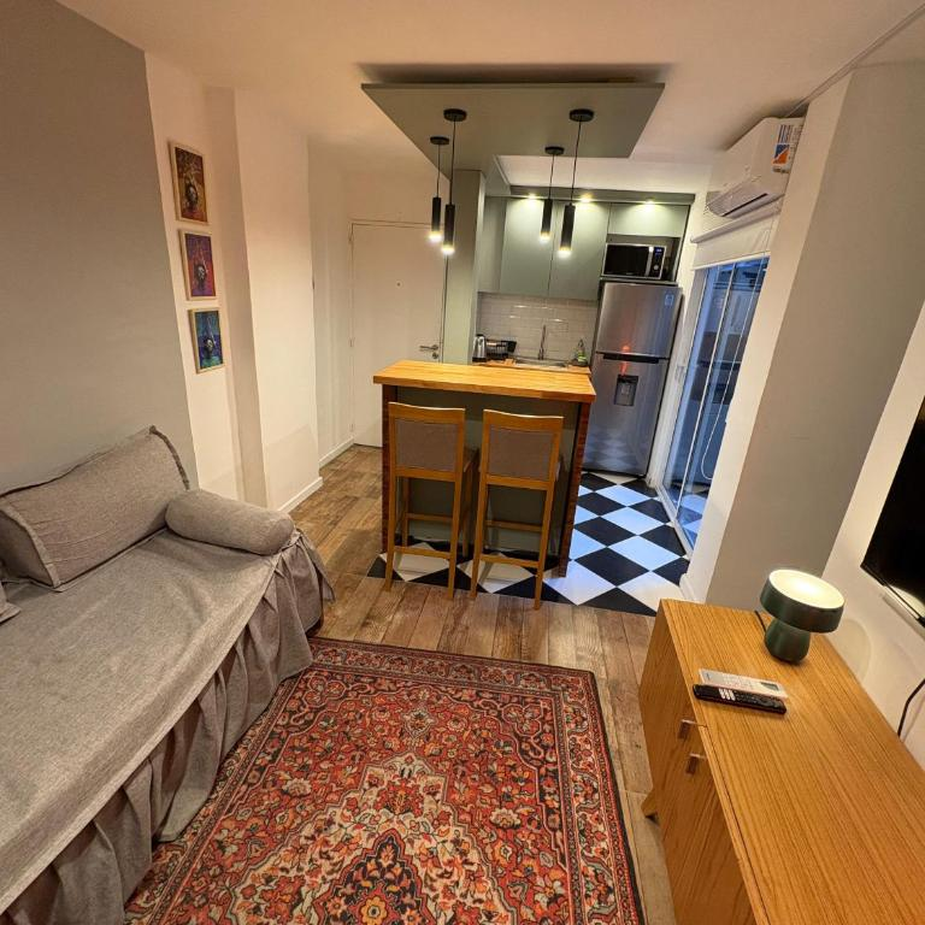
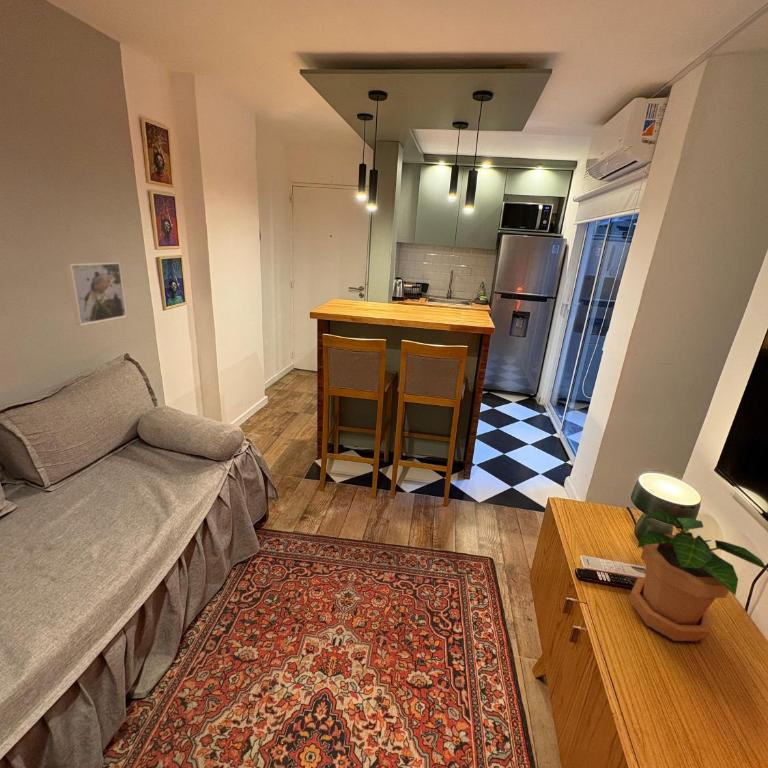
+ potted plant [628,508,768,642]
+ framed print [65,262,128,326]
